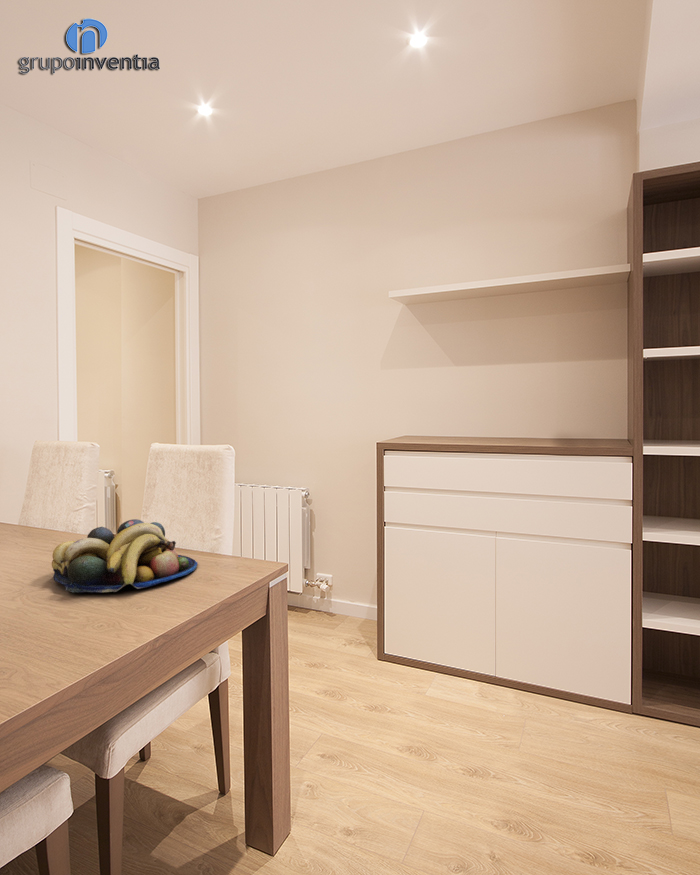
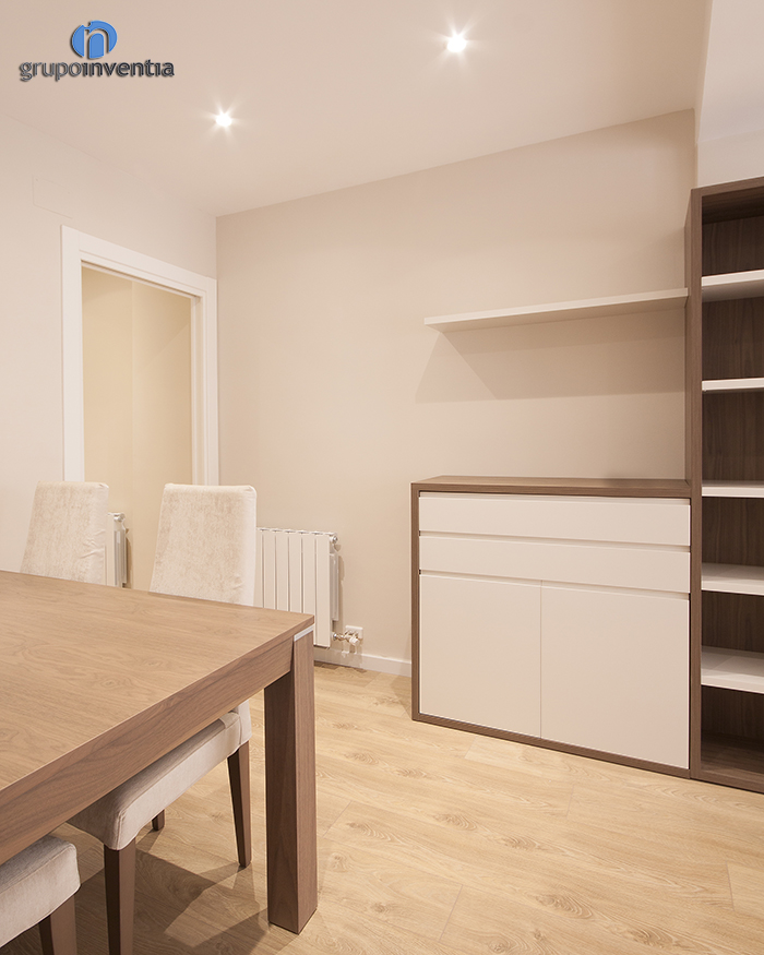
- fruit bowl [51,518,198,594]
